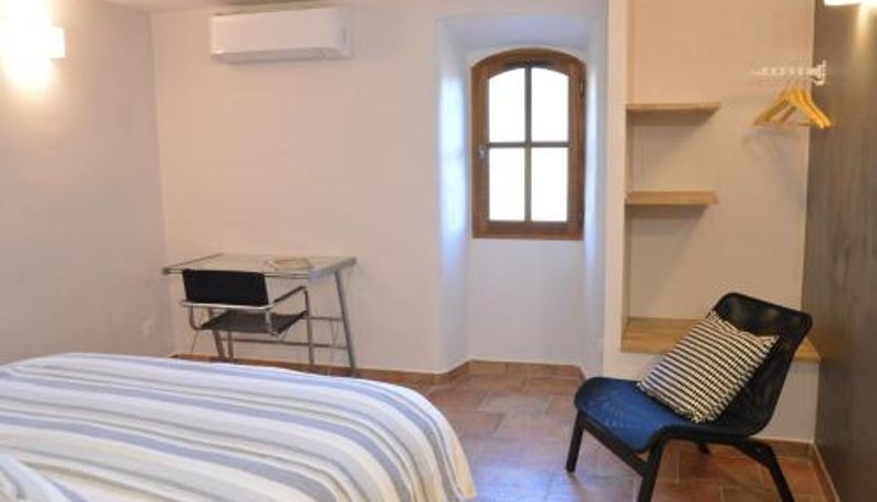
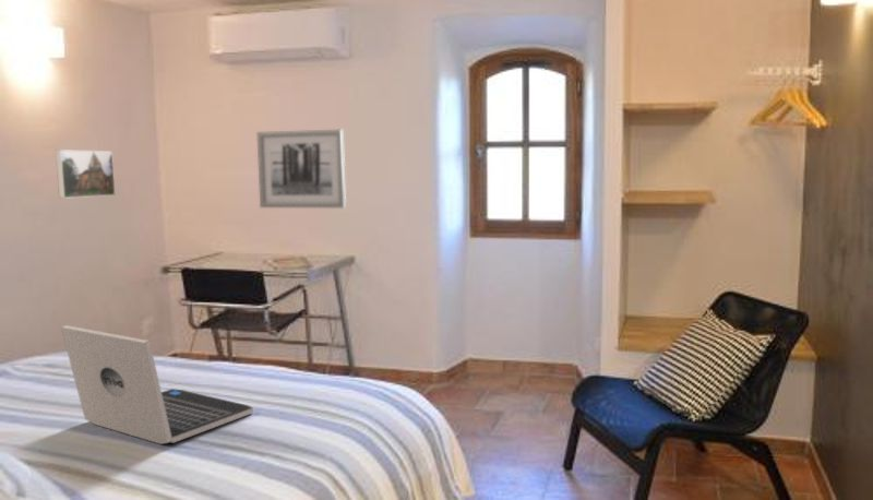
+ wall art [255,129,347,209]
+ laptop [60,324,254,445]
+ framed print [55,148,116,200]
